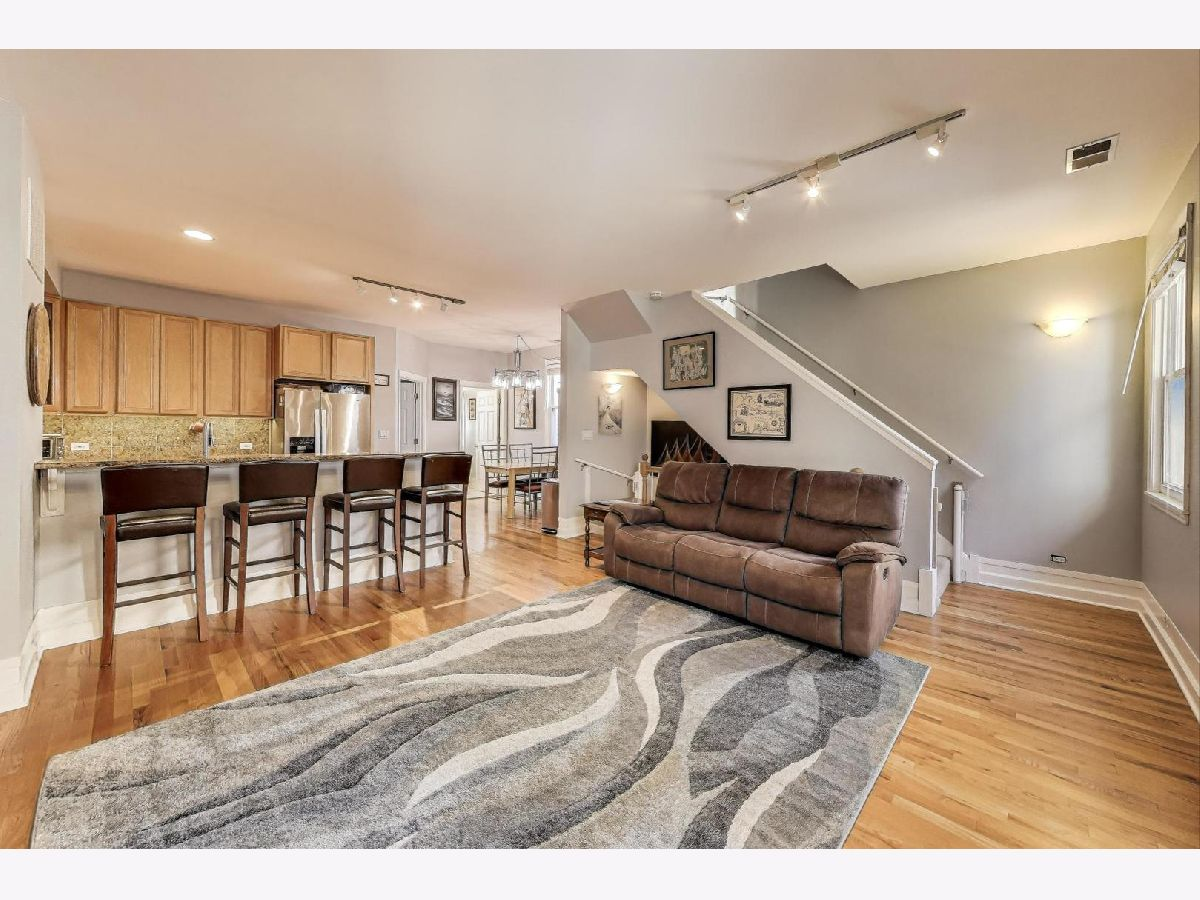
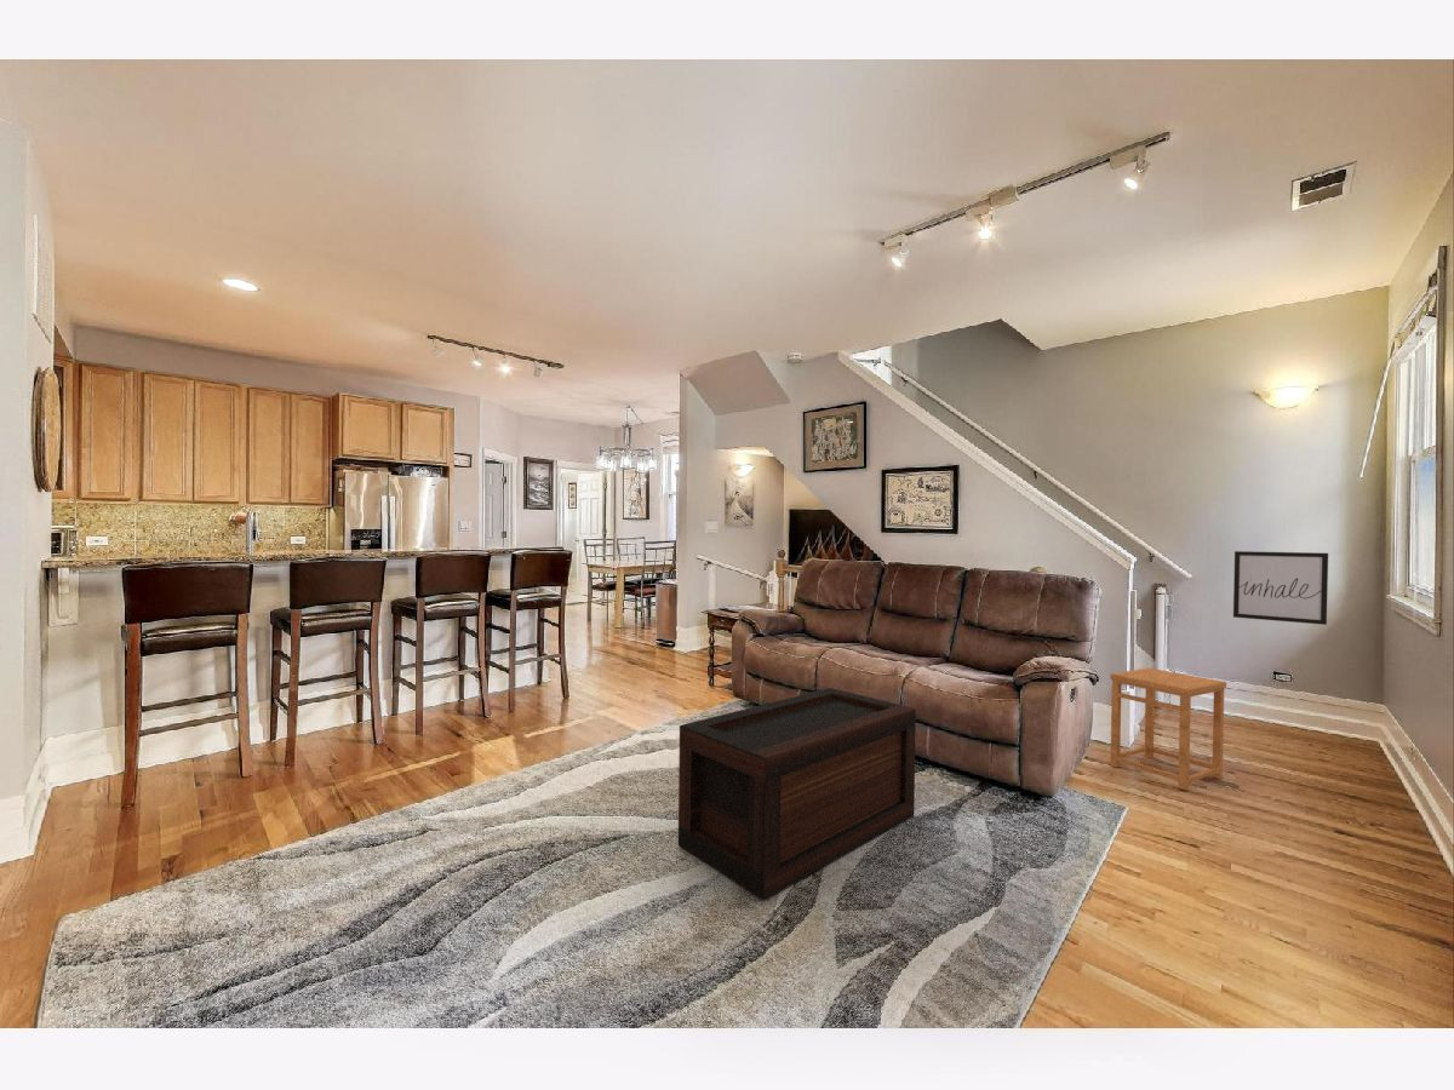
+ wall art [1232,550,1329,626]
+ coffee table [677,687,917,900]
+ side table [1109,667,1227,792]
